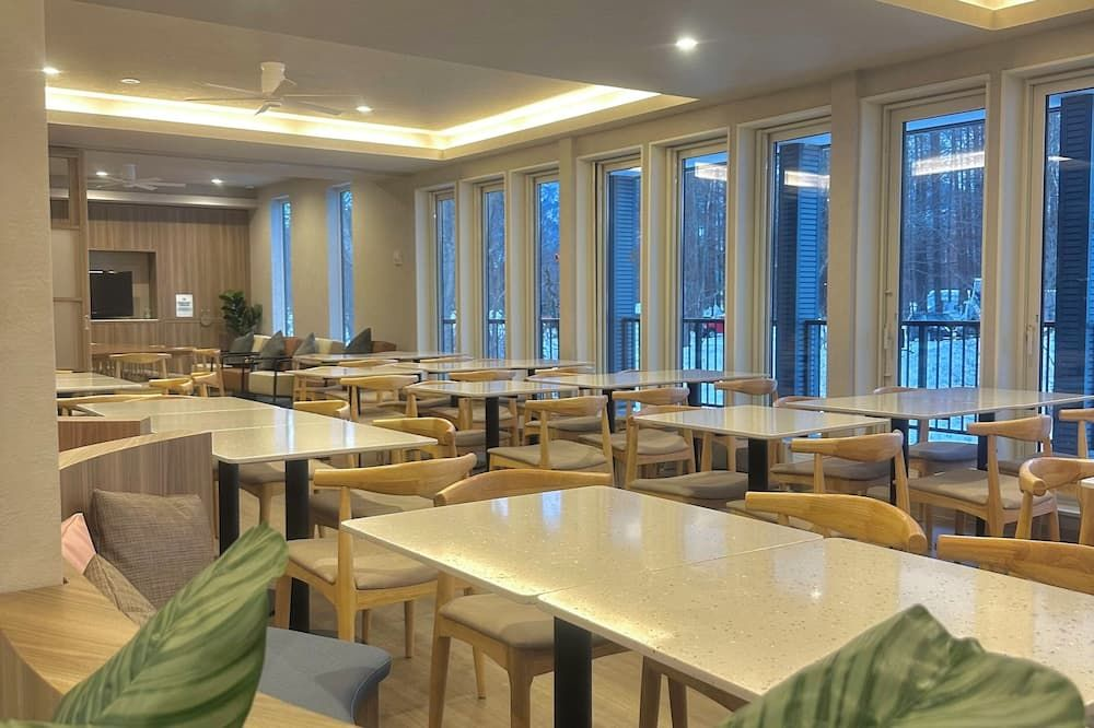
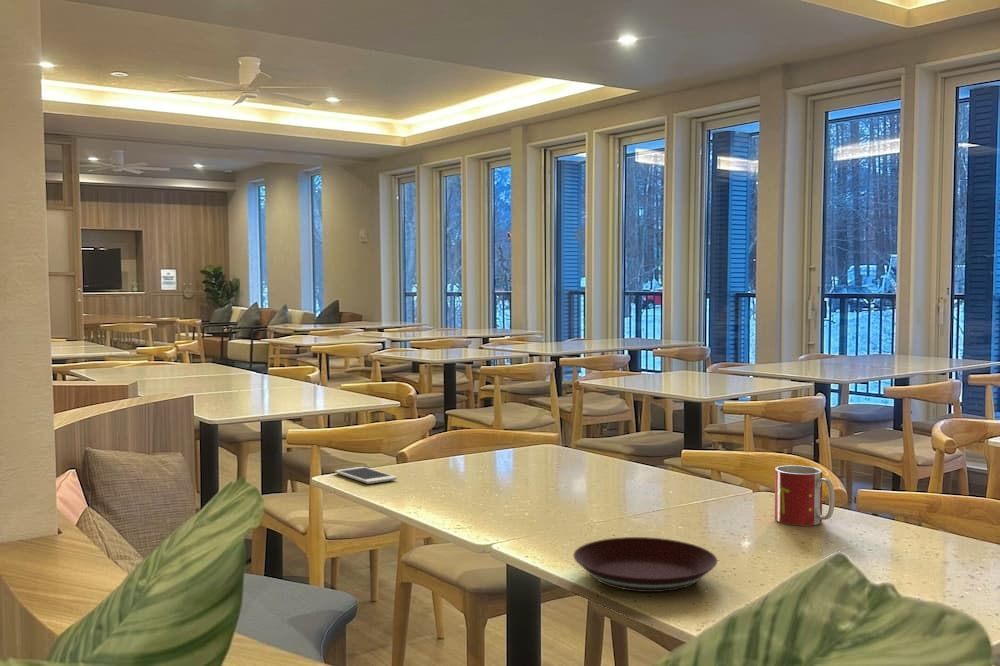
+ mug [774,464,836,527]
+ plate [572,536,718,593]
+ cell phone [334,466,398,485]
